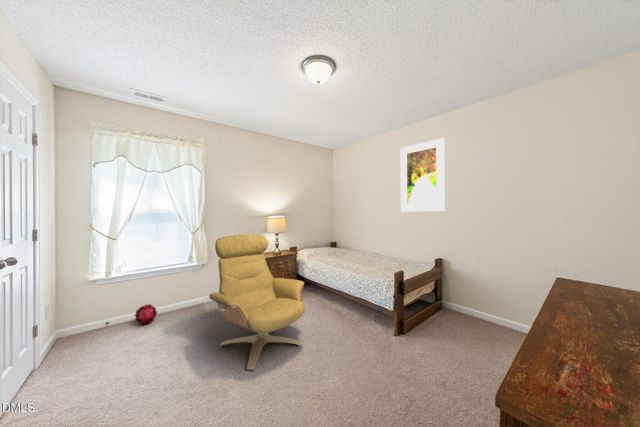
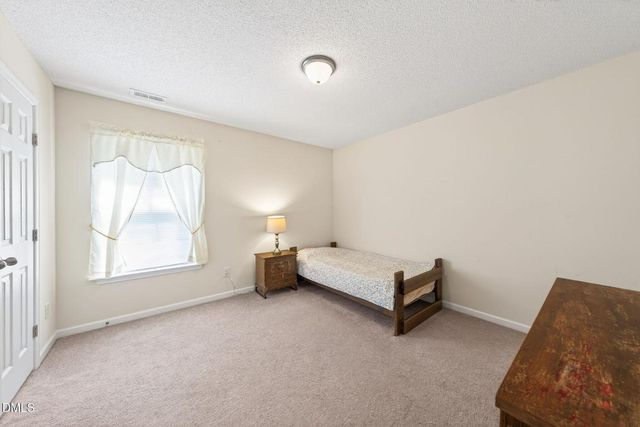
- chair [208,233,306,371]
- decorative ball [134,303,158,325]
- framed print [400,137,446,212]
